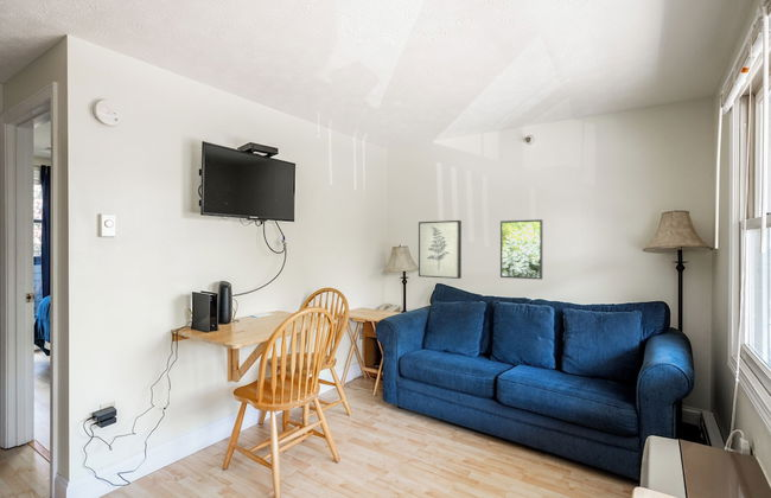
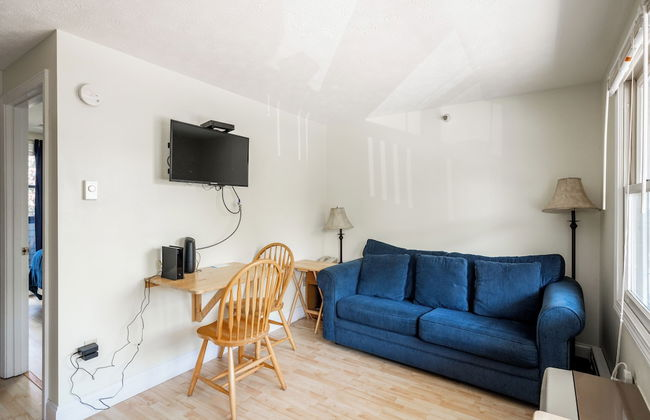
- wall art [418,219,463,280]
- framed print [499,218,544,281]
